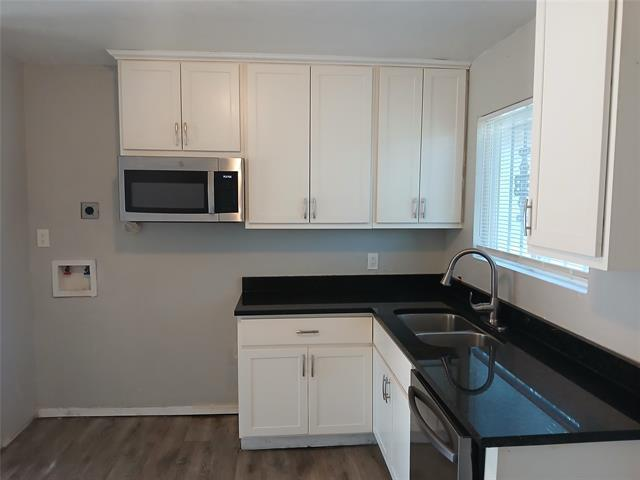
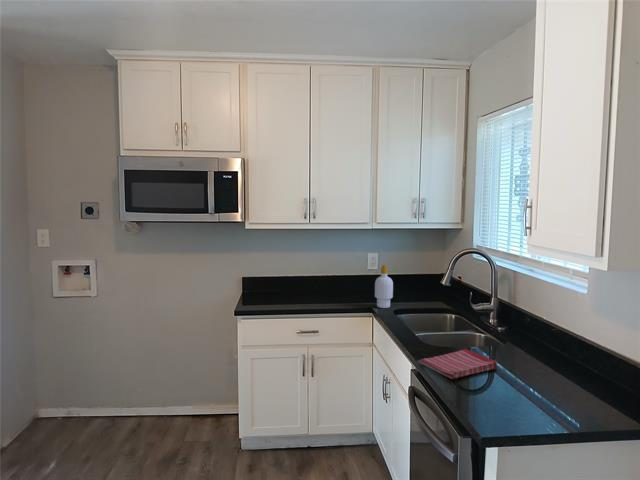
+ dish towel [419,348,498,380]
+ soap bottle [374,264,394,309]
